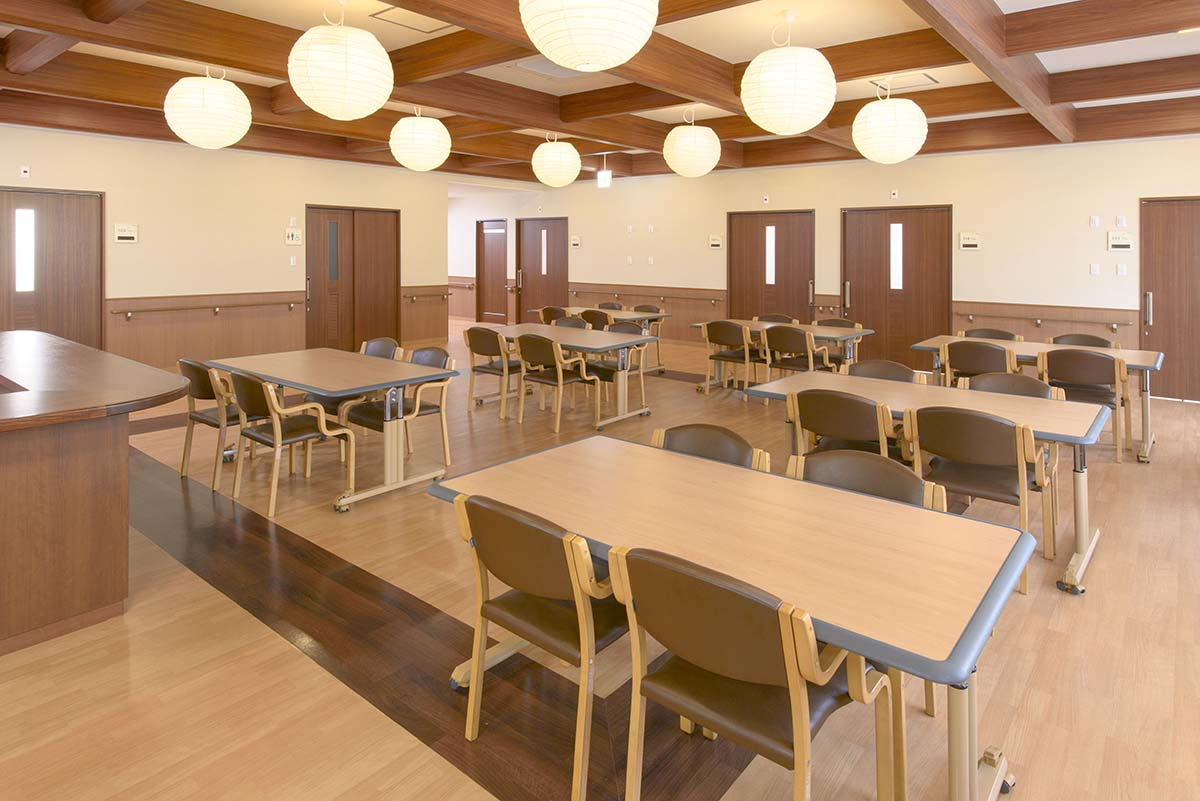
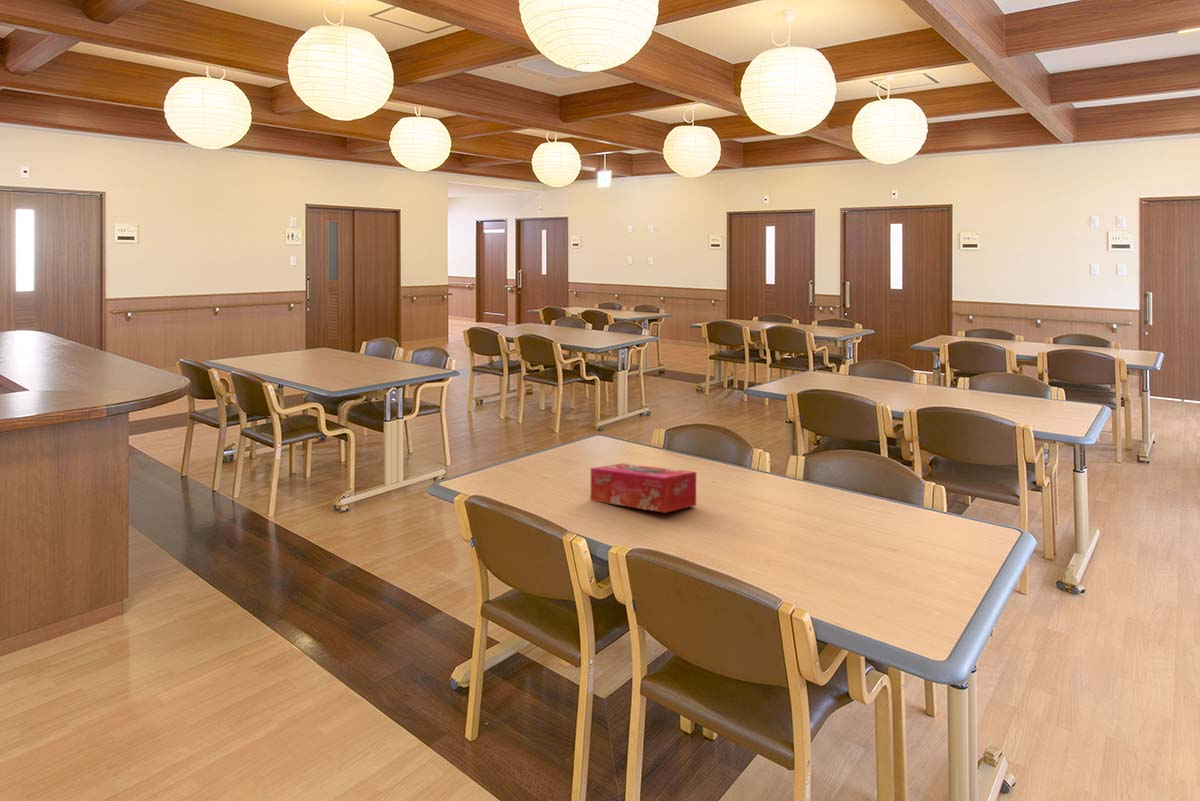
+ tissue box [590,462,697,514]
